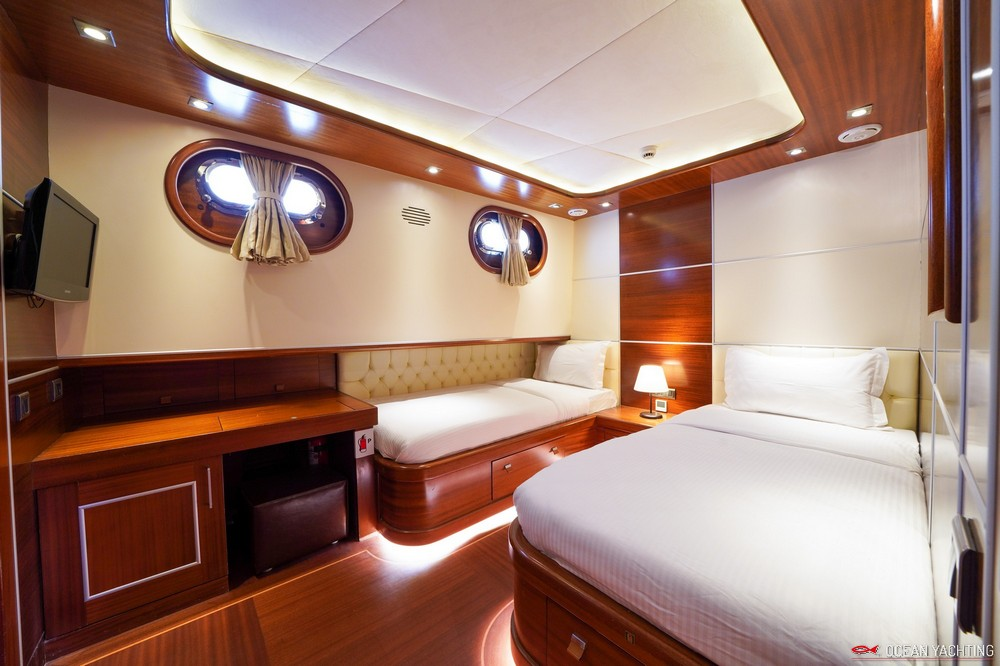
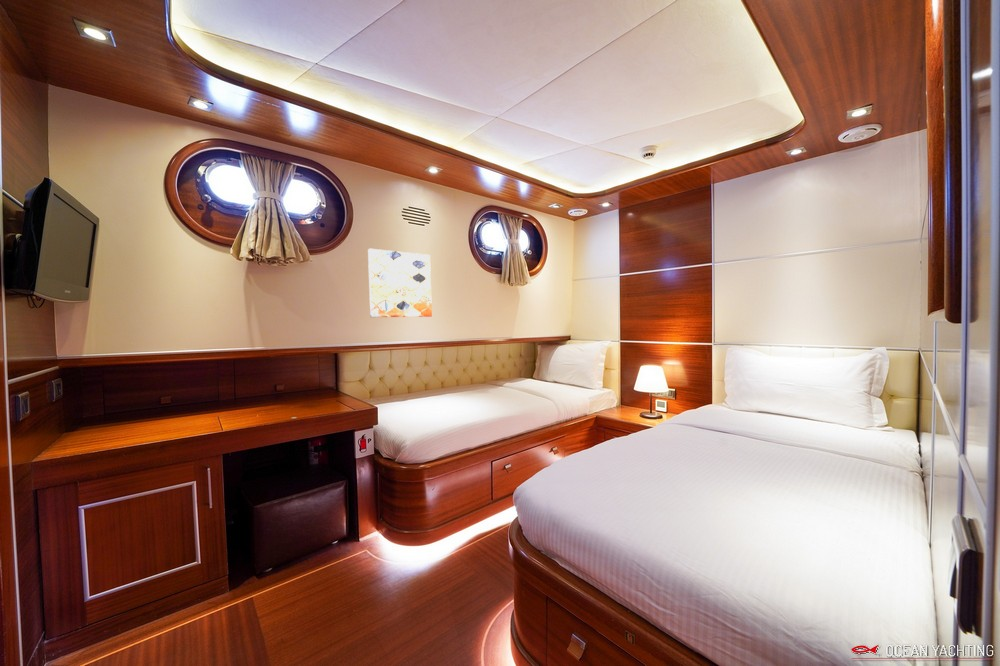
+ wall art [367,248,433,318]
